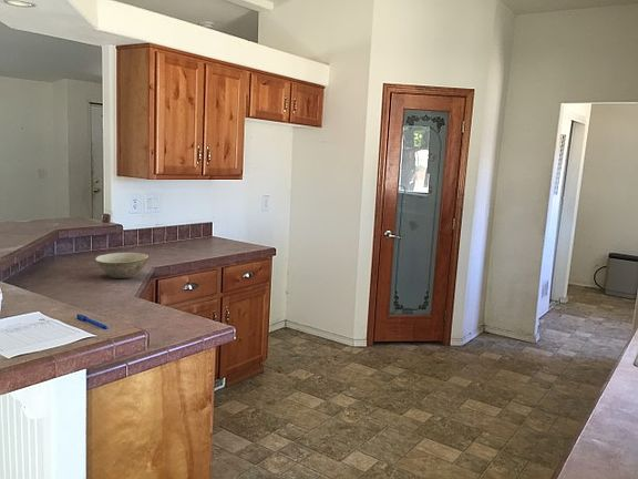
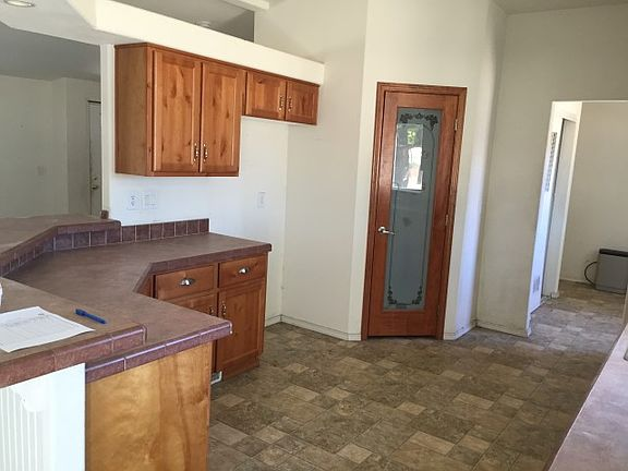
- bowl [94,252,150,279]
